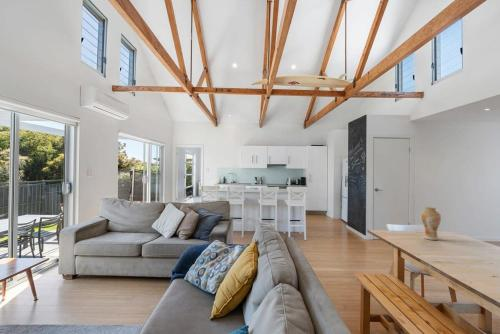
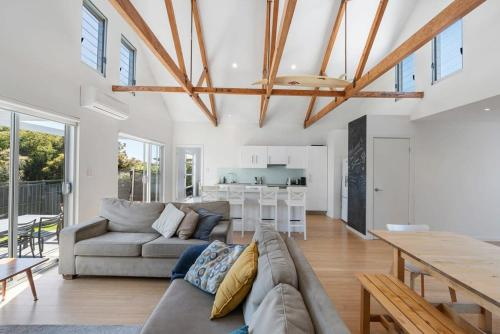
- vase [420,206,442,241]
